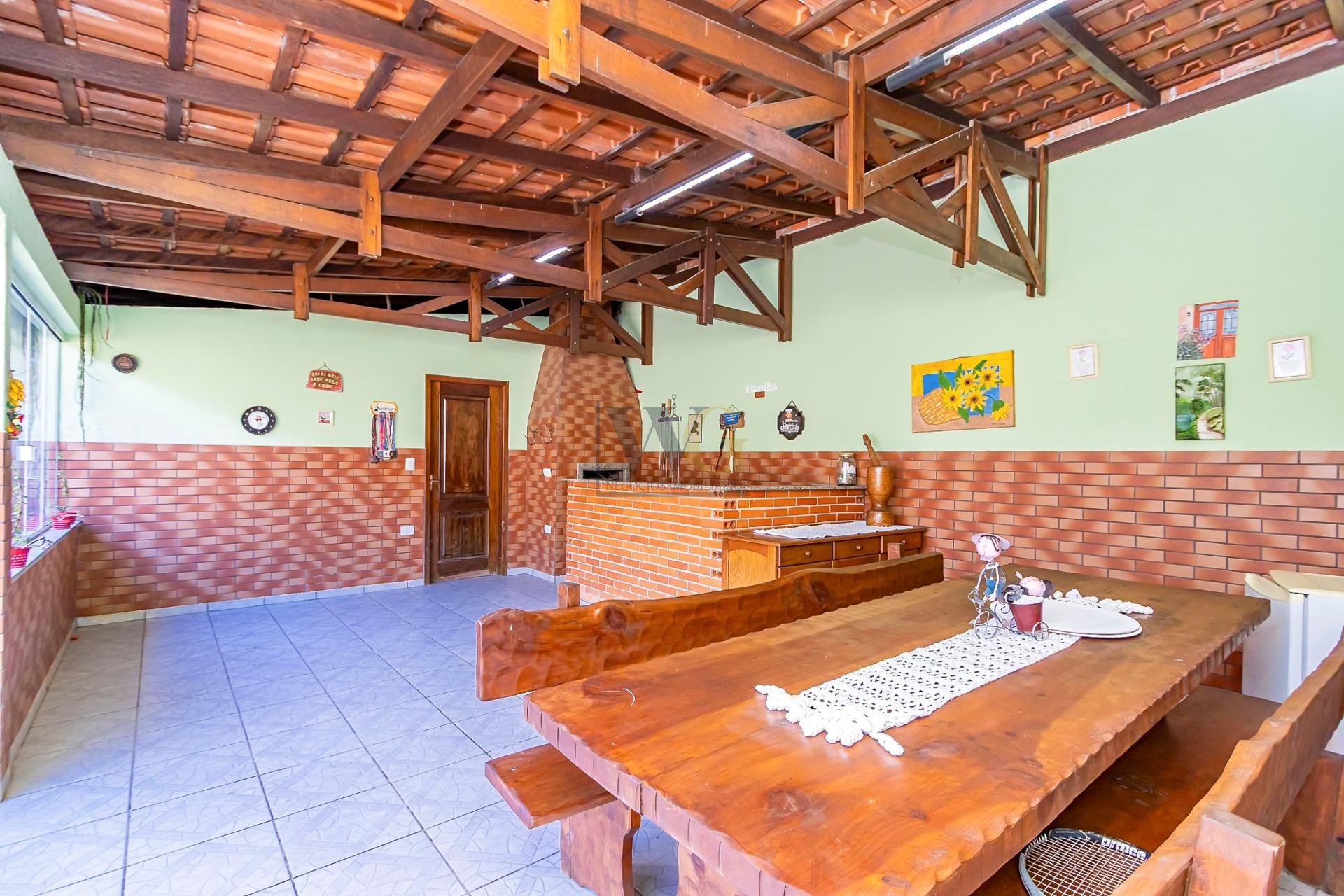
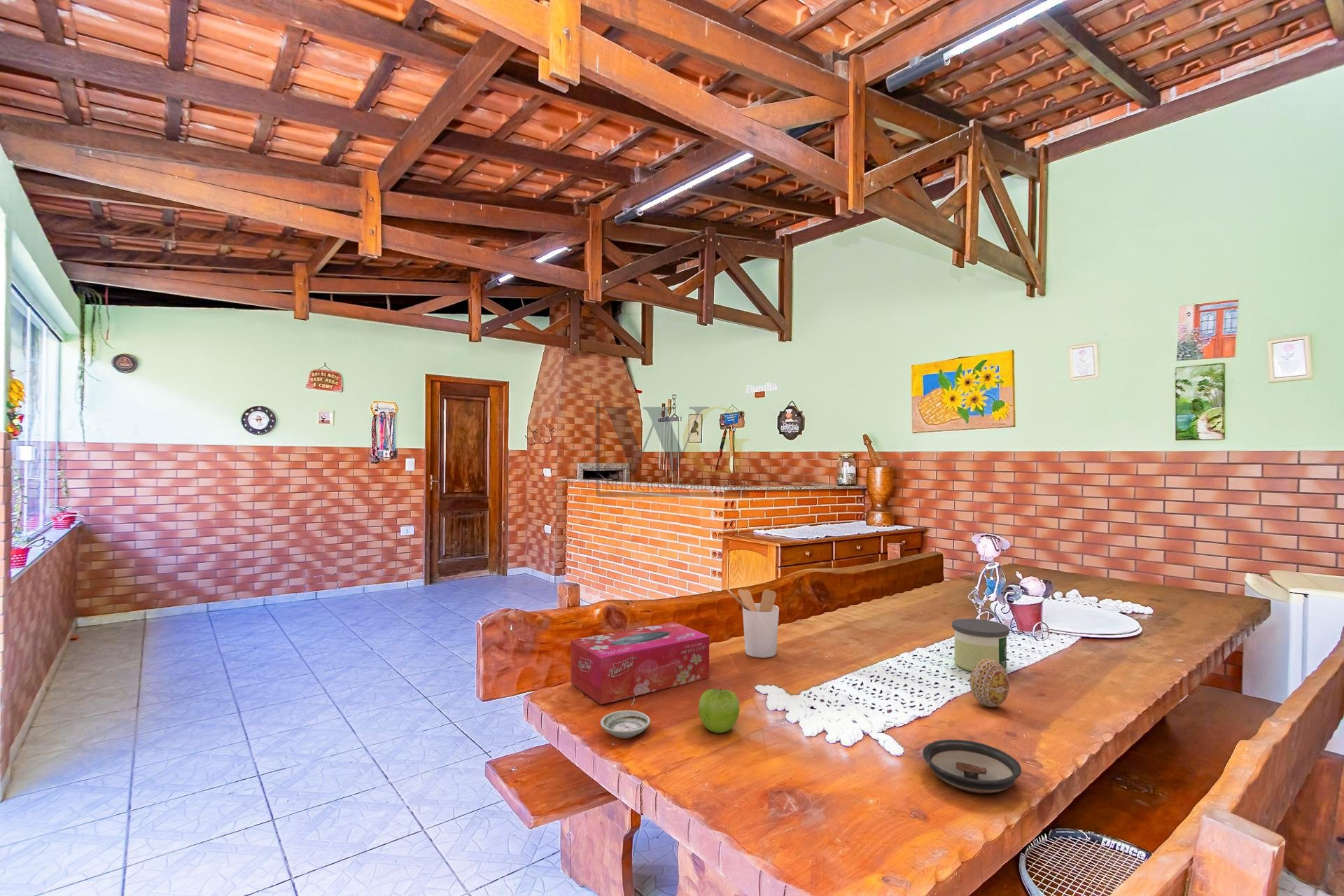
+ saucer [600,710,651,738]
+ candle [951,618,1010,672]
+ decorative egg [970,659,1010,708]
+ fruit [698,688,740,734]
+ tissue box [570,621,710,705]
+ utensil holder [727,588,780,659]
+ saucer [922,739,1022,794]
